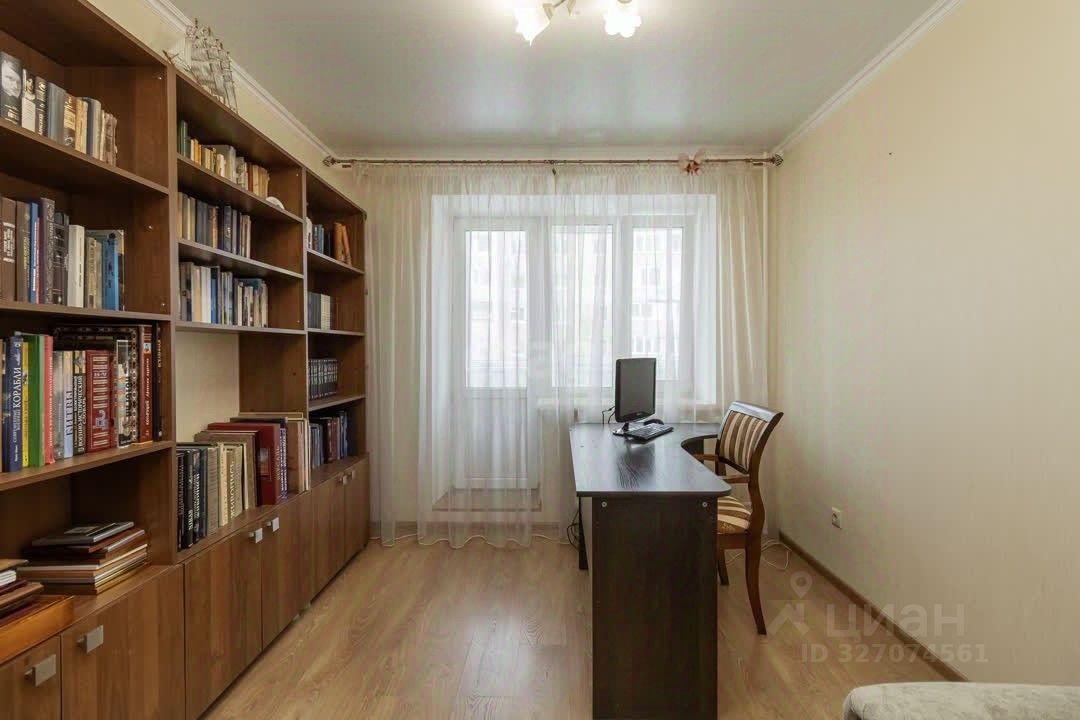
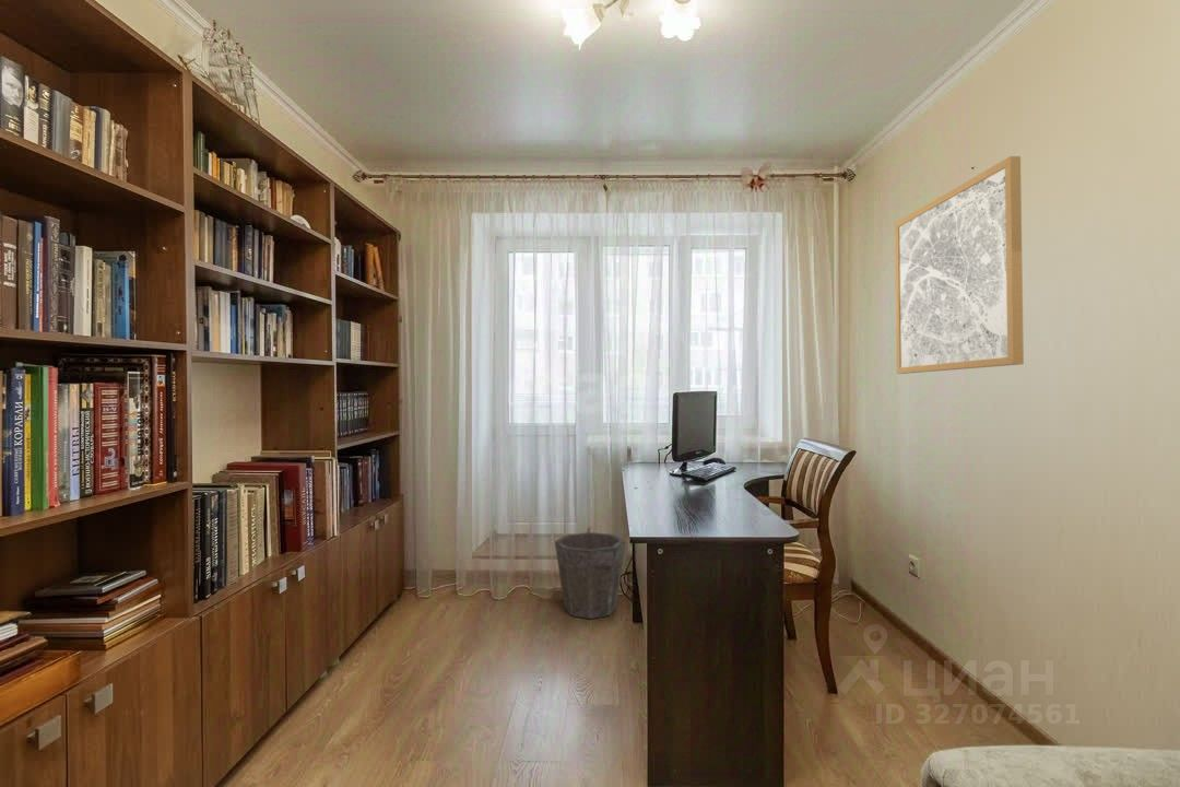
+ waste bin [554,531,626,620]
+ wall art [894,155,1025,375]
